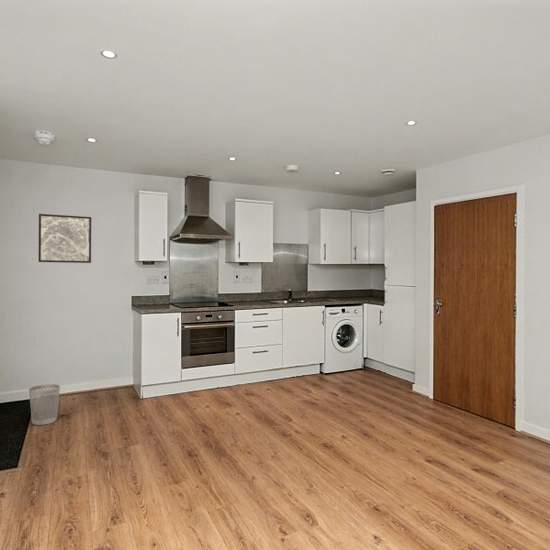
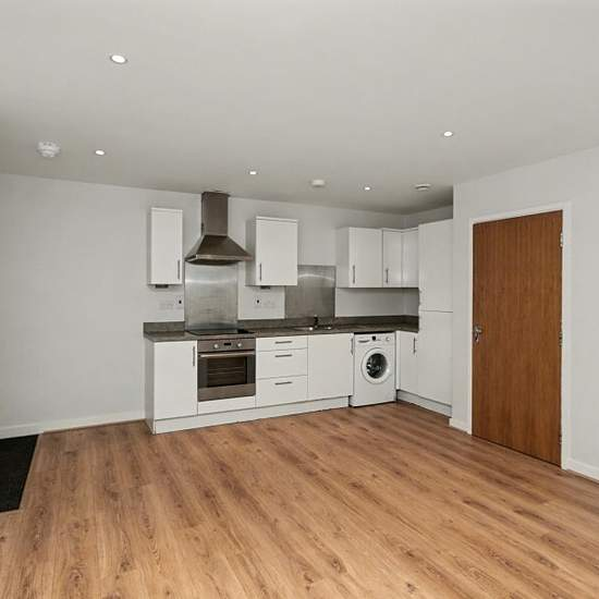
- wastebasket [28,383,61,426]
- wall art [38,213,92,264]
